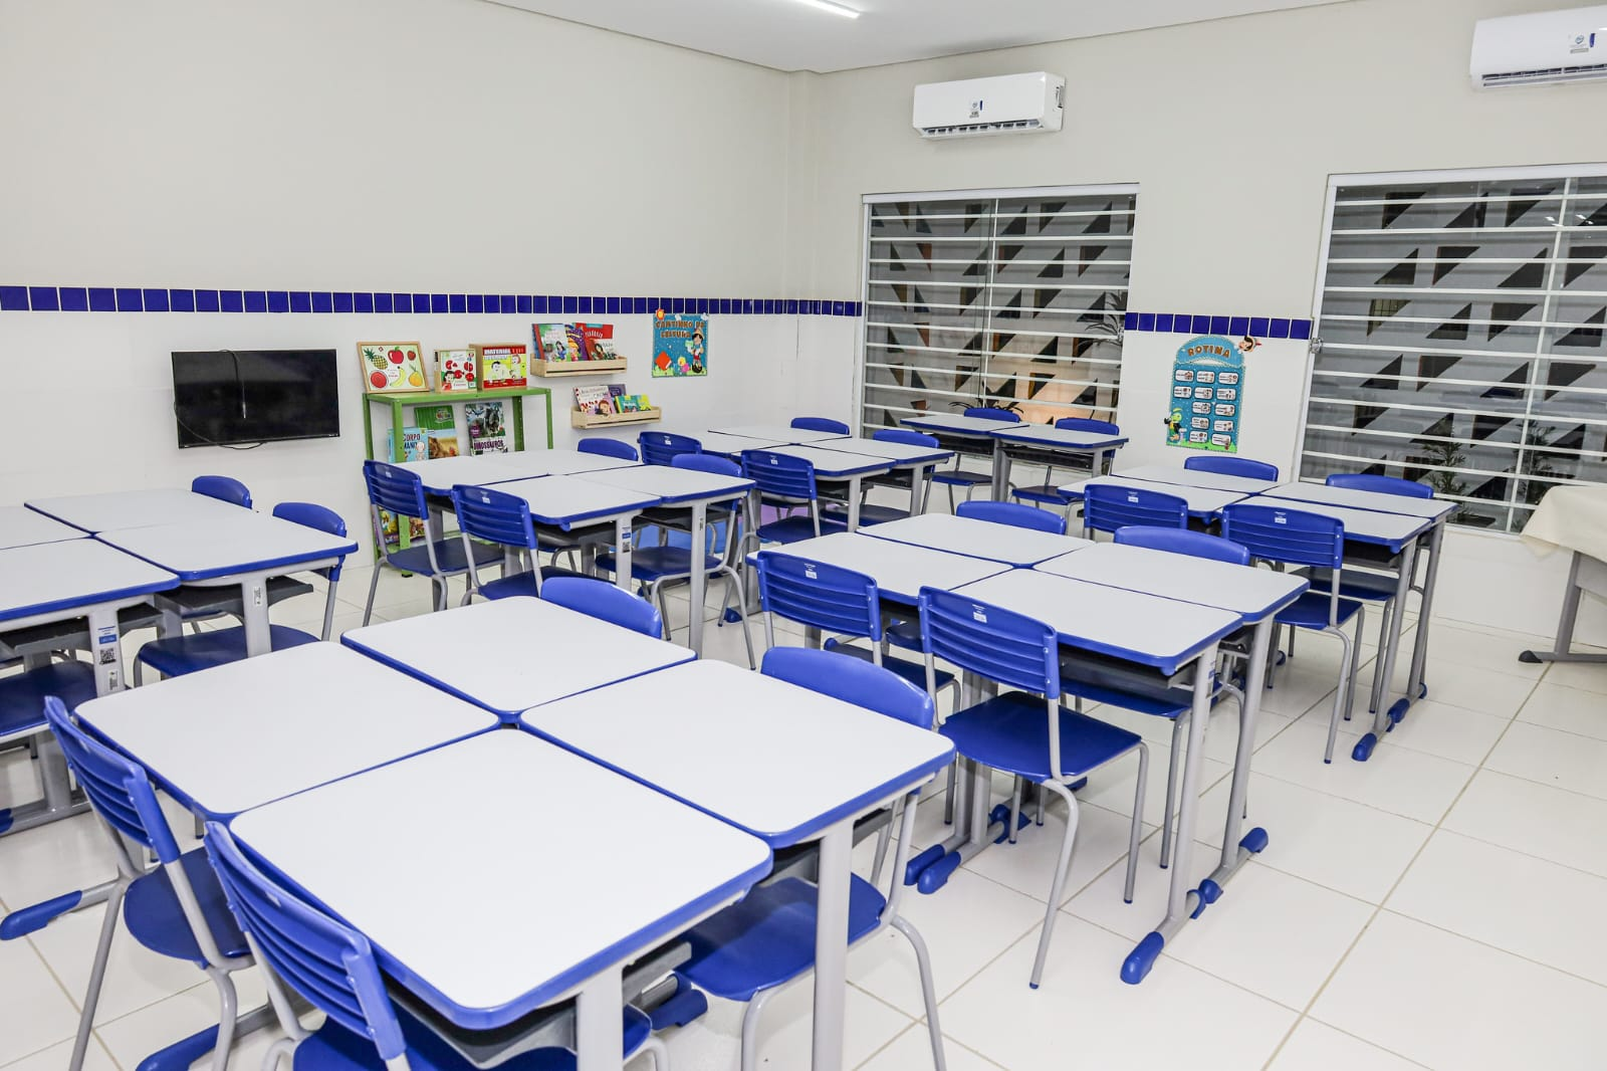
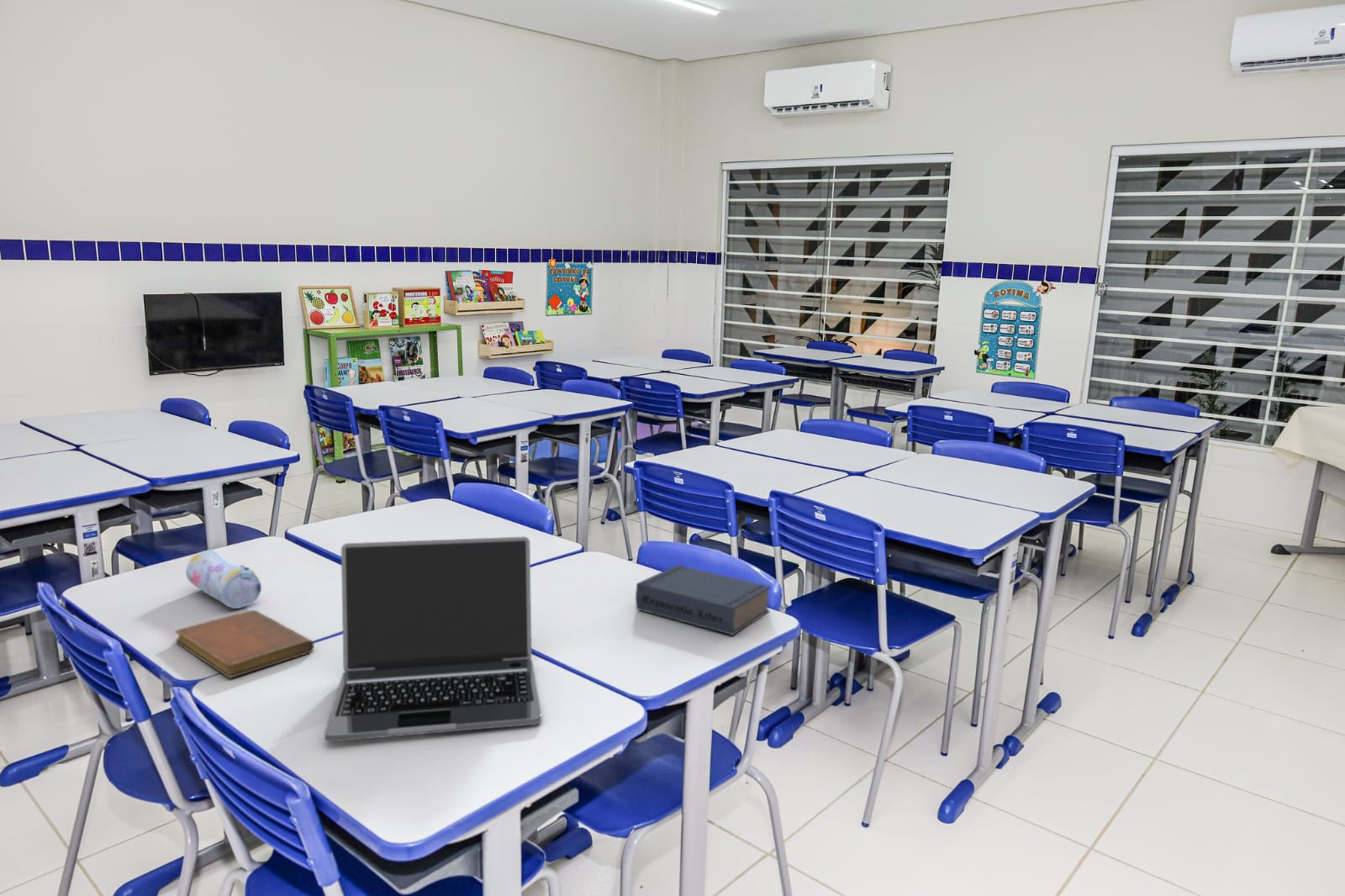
+ pencil case [185,549,262,609]
+ book [635,564,771,636]
+ notebook [174,609,314,679]
+ laptop [324,535,542,743]
